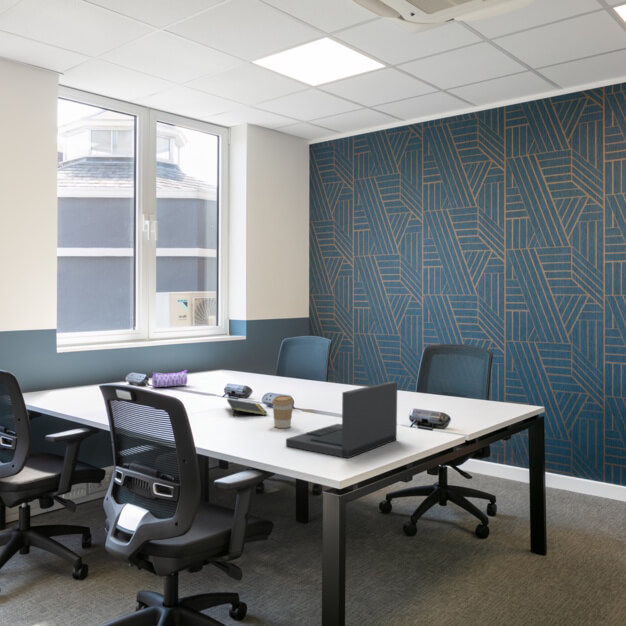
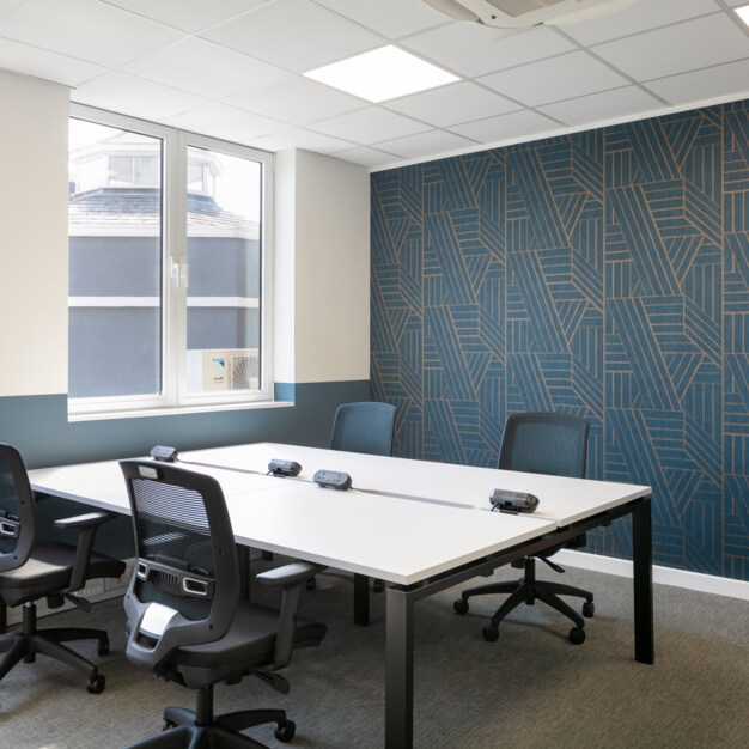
- coffee cup [271,394,294,429]
- notepad [226,398,268,418]
- pencil case [151,369,188,388]
- laptop [285,380,398,459]
